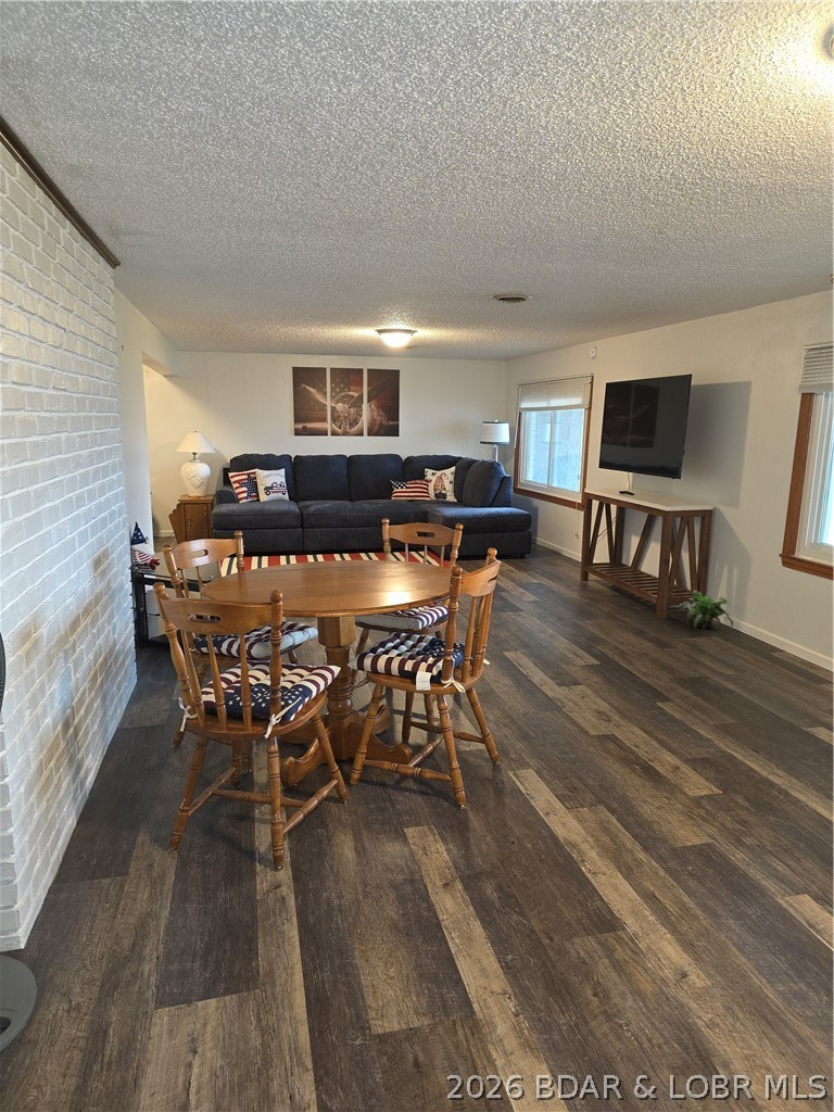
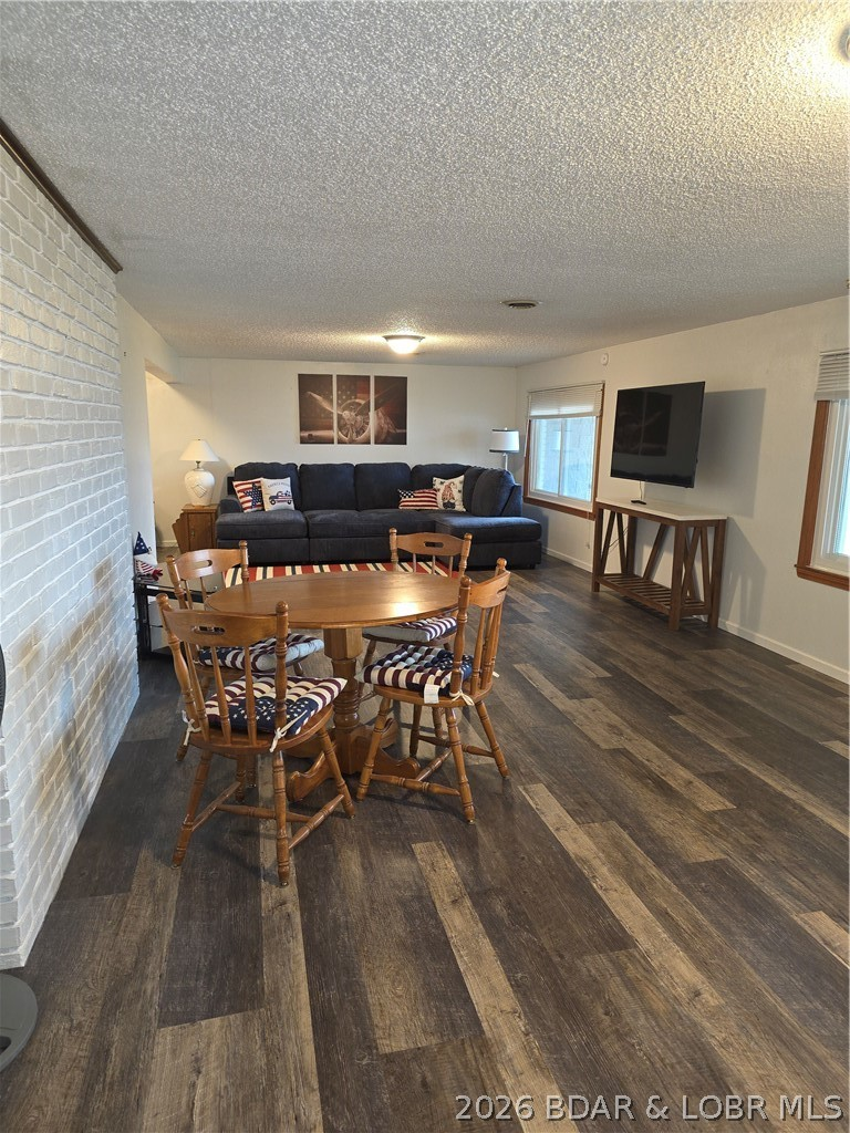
- potted plant [678,590,734,630]
